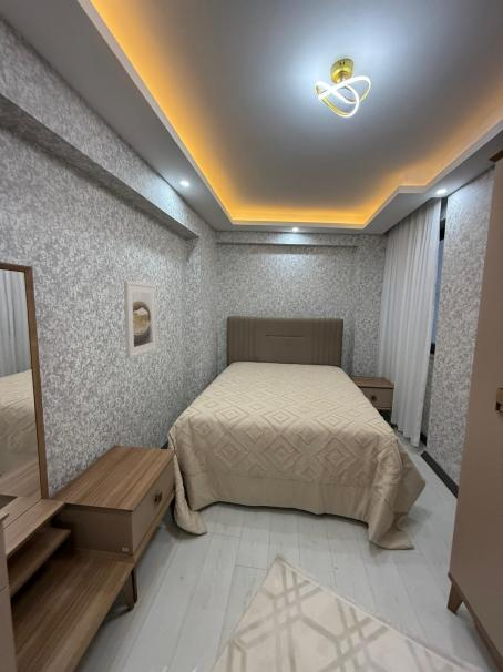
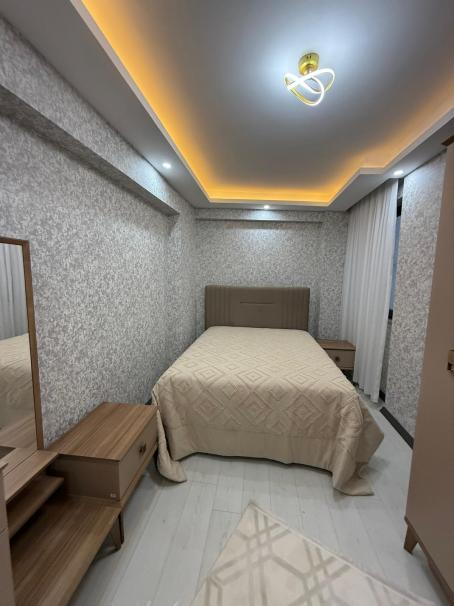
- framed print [123,279,158,360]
